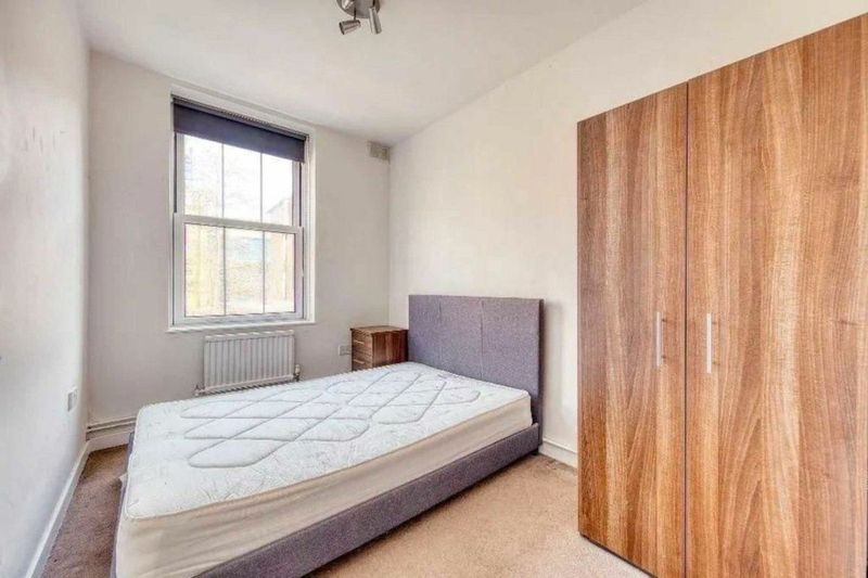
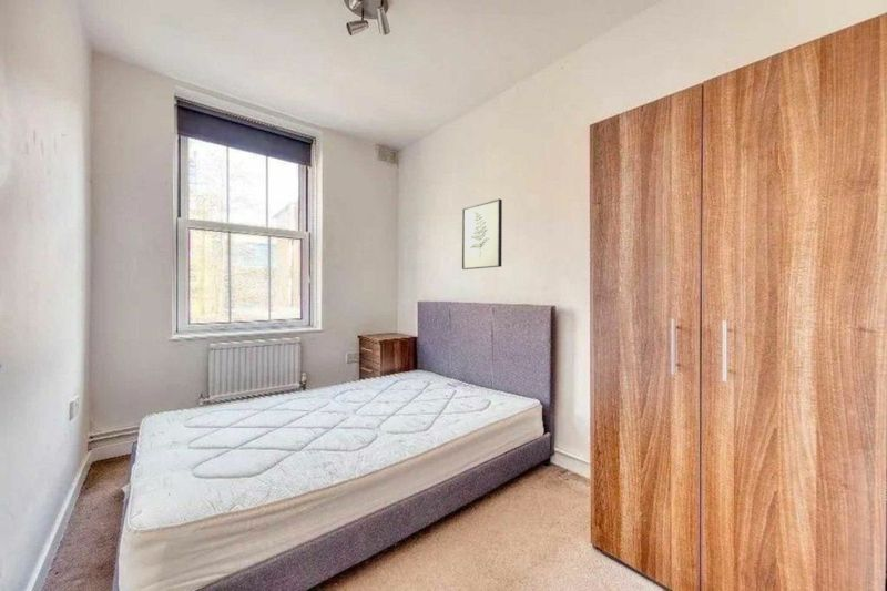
+ wall art [461,198,503,271]
